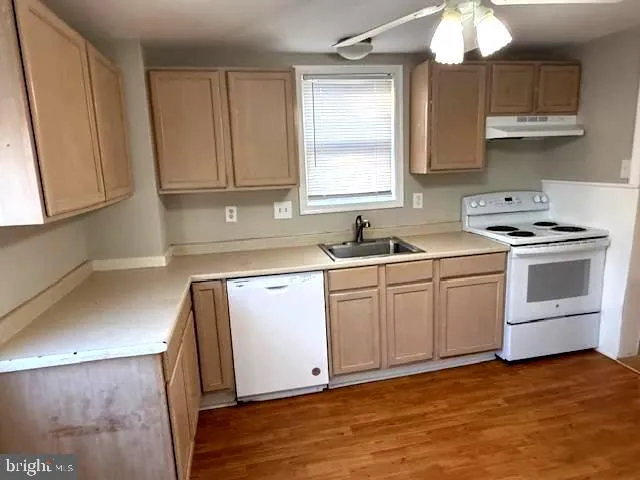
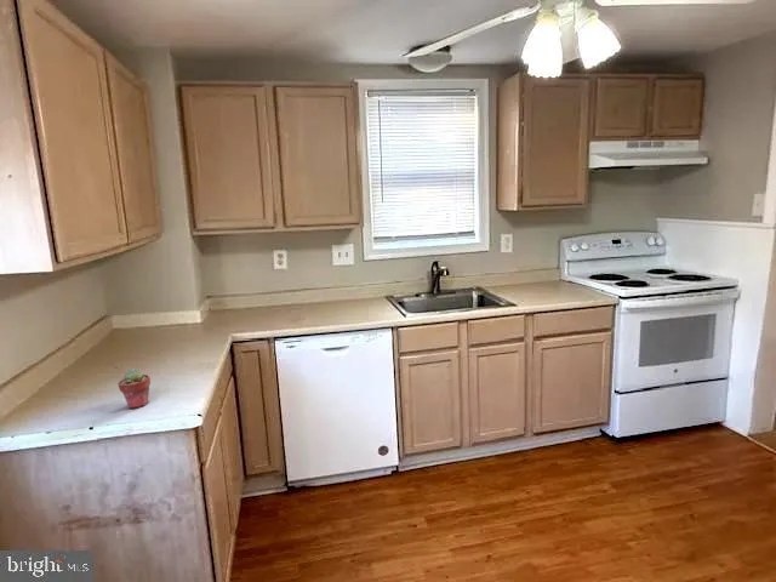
+ potted succulent [116,367,152,410]
